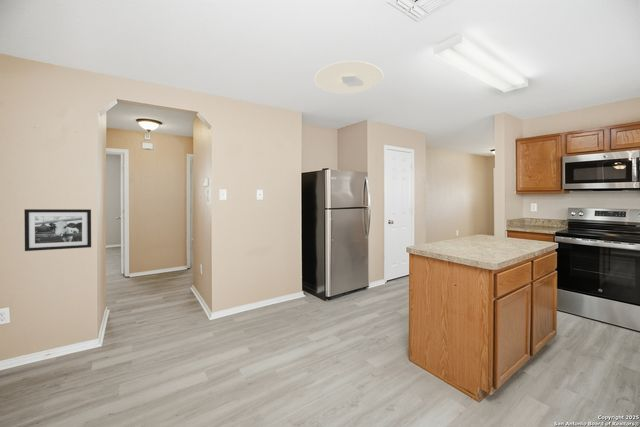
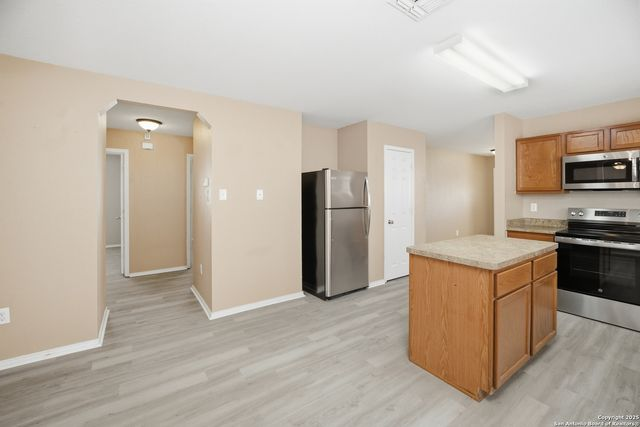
- ceiling light [314,60,384,95]
- picture frame [23,208,92,252]
